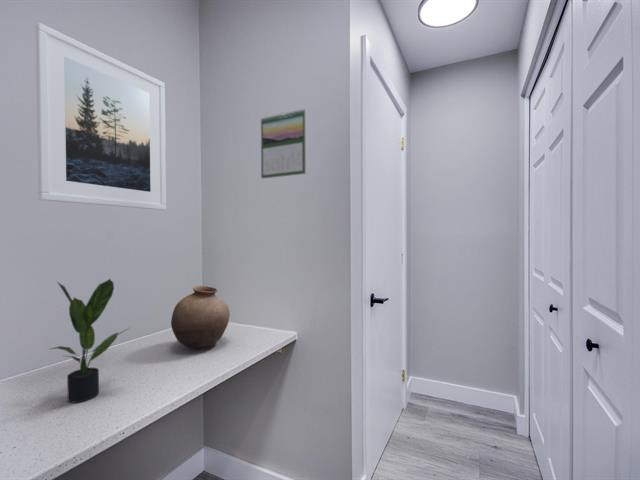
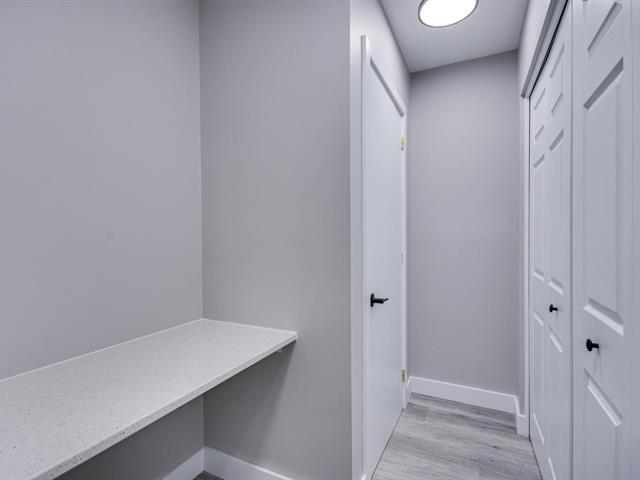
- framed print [35,22,167,211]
- potted plant [50,278,132,403]
- calendar [260,108,307,180]
- pottery [170,285,231,349]
